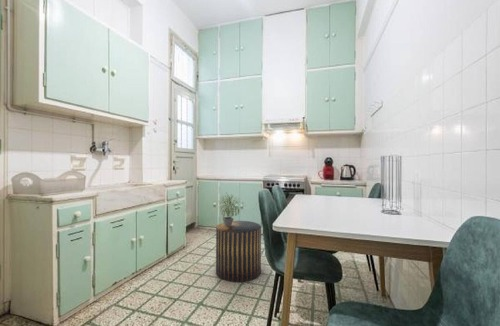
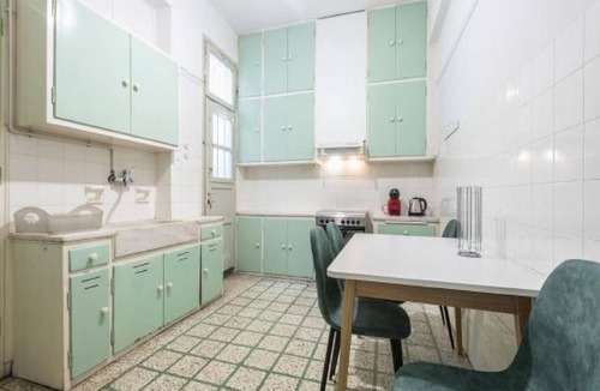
- potted plant [215,192,244,226]
- stool [215,220,262,283]
